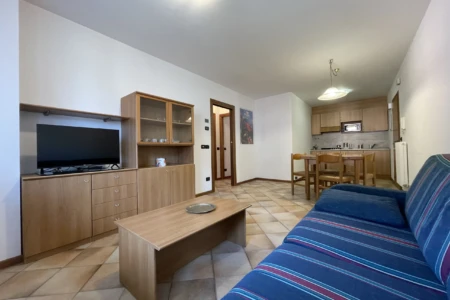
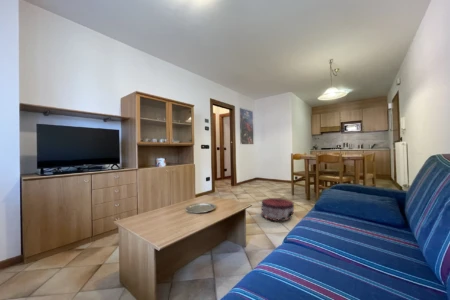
+ pouf [260,197,295,222]
